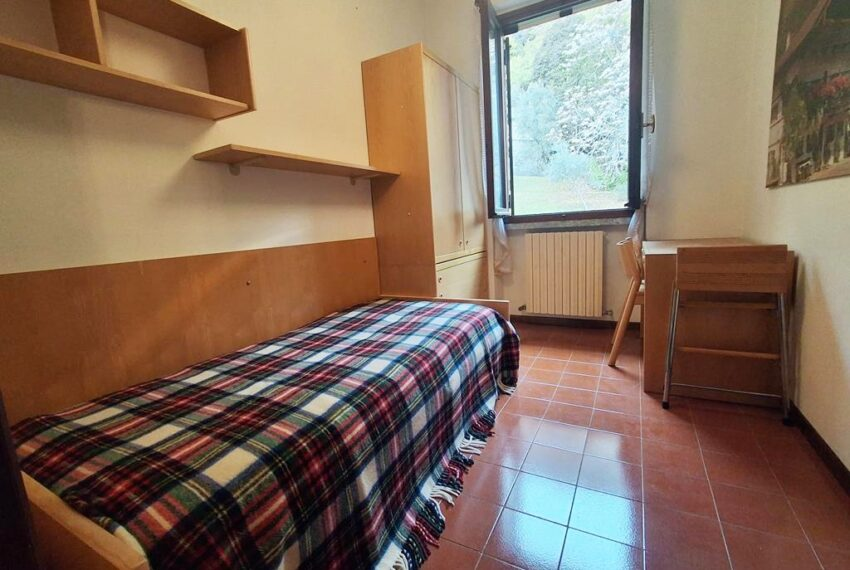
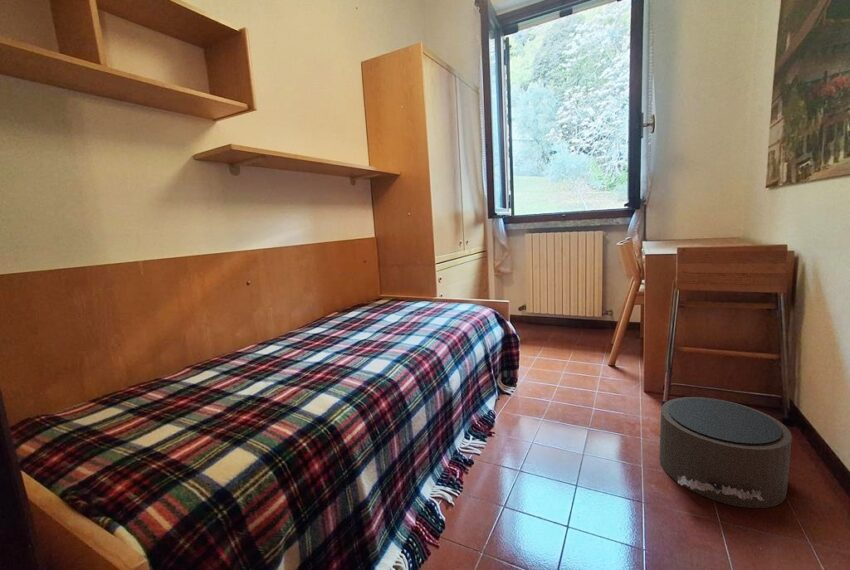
+ pouf [658,396,793,509]
